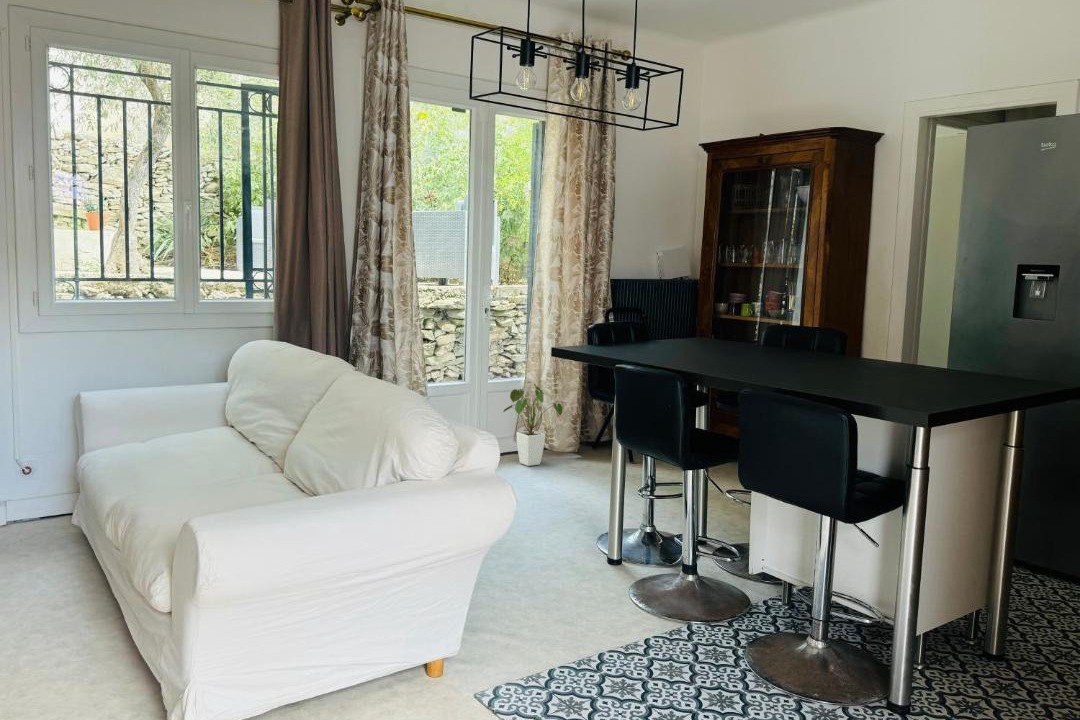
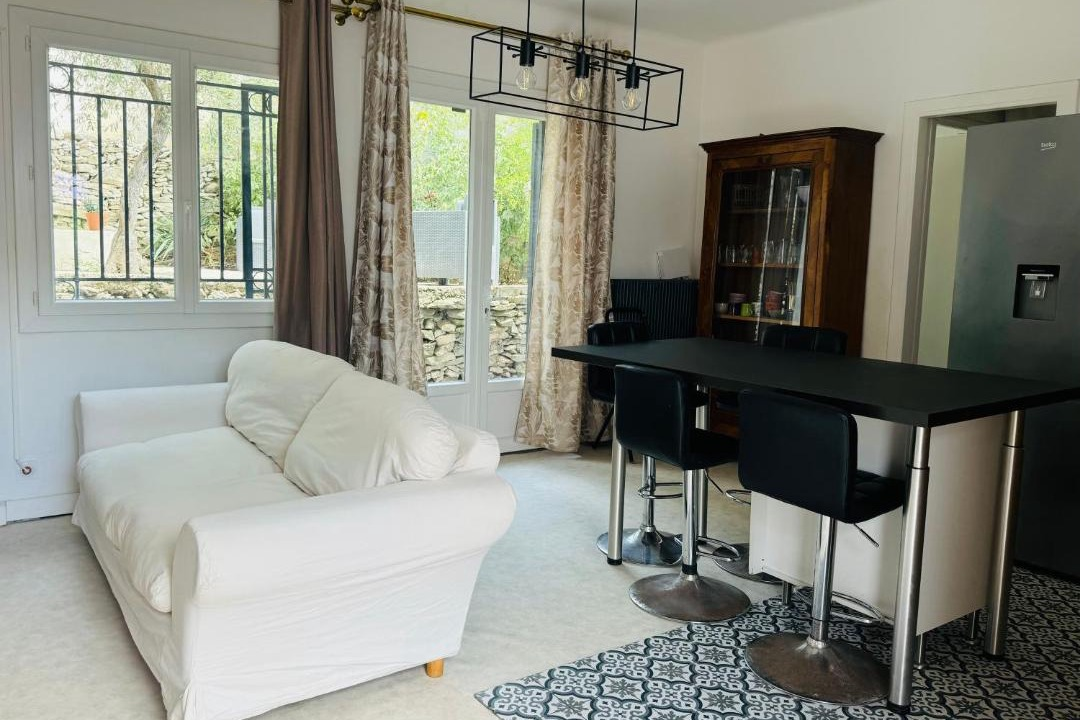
- house plant [502,383,563,467]
